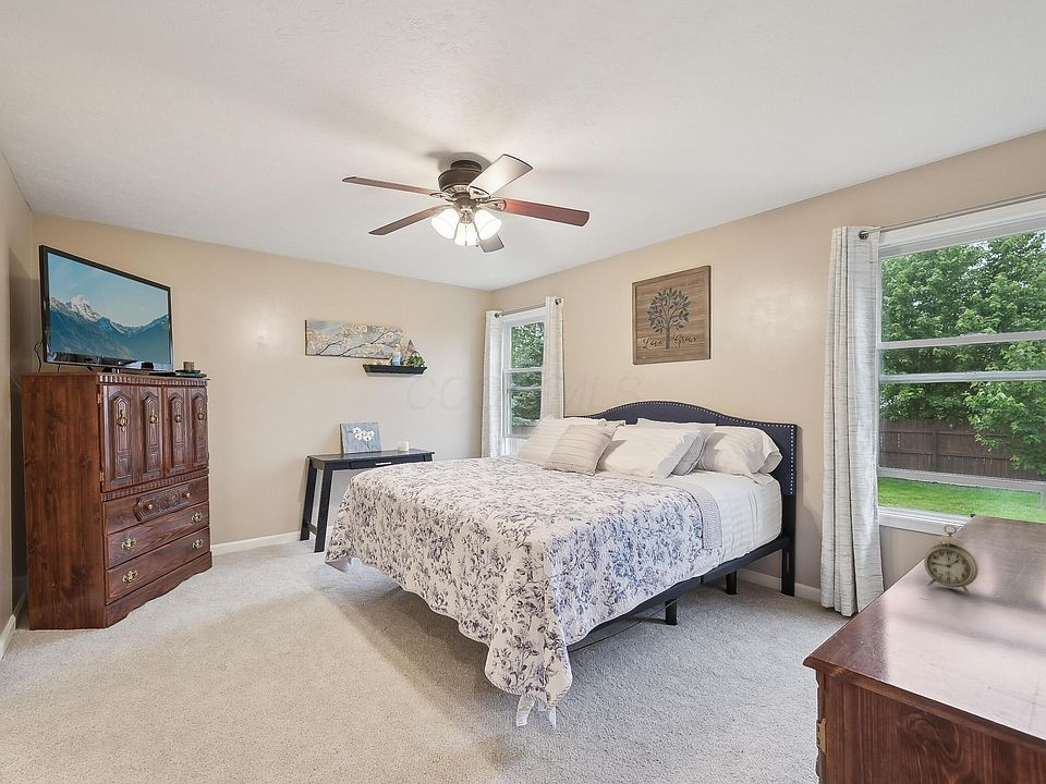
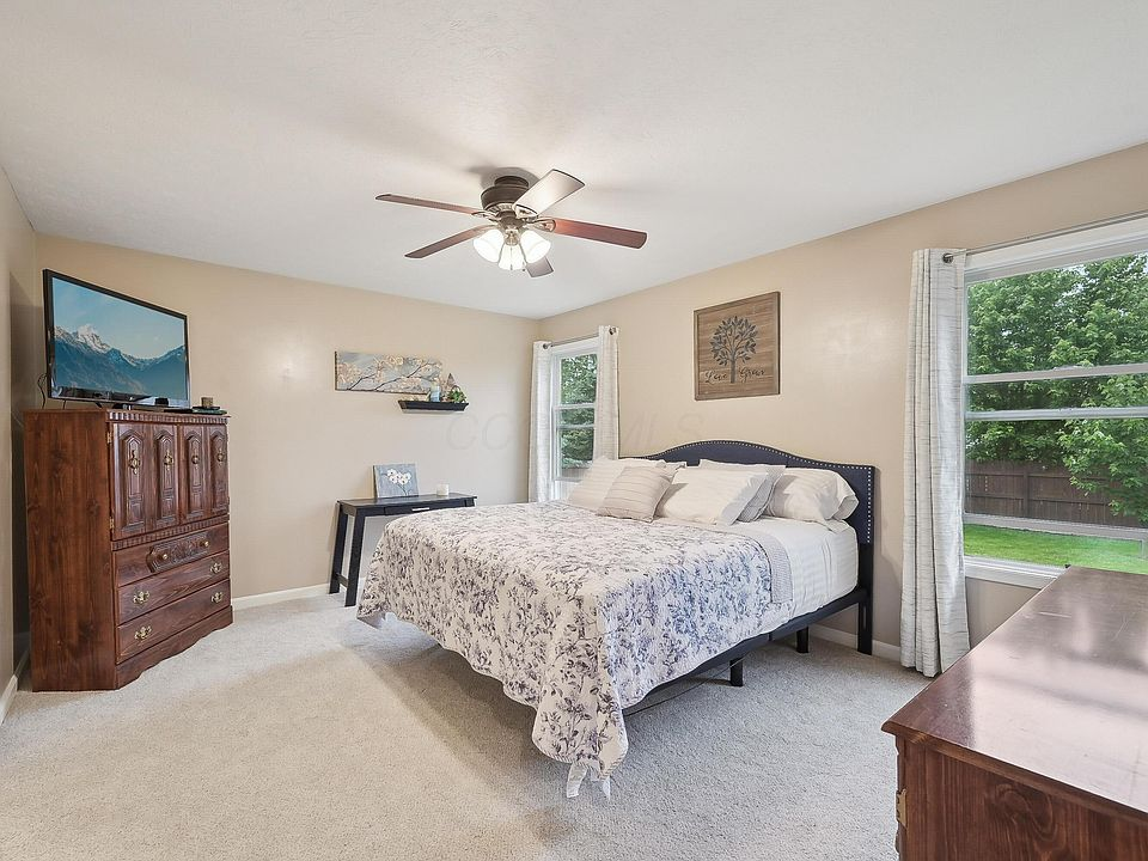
- alarm clock [923,524,980,596]
